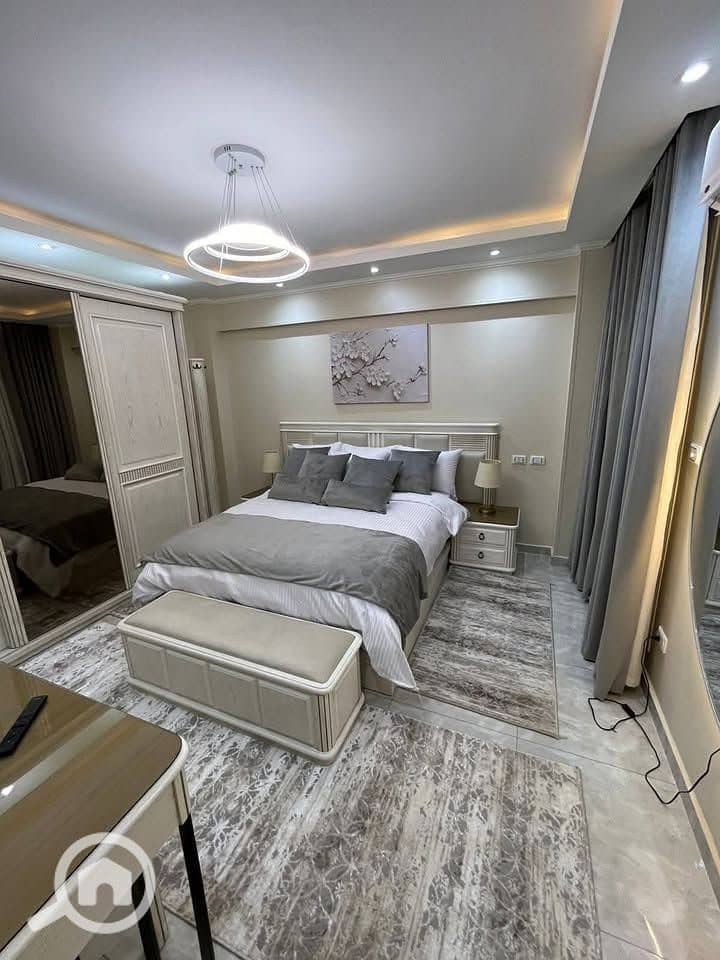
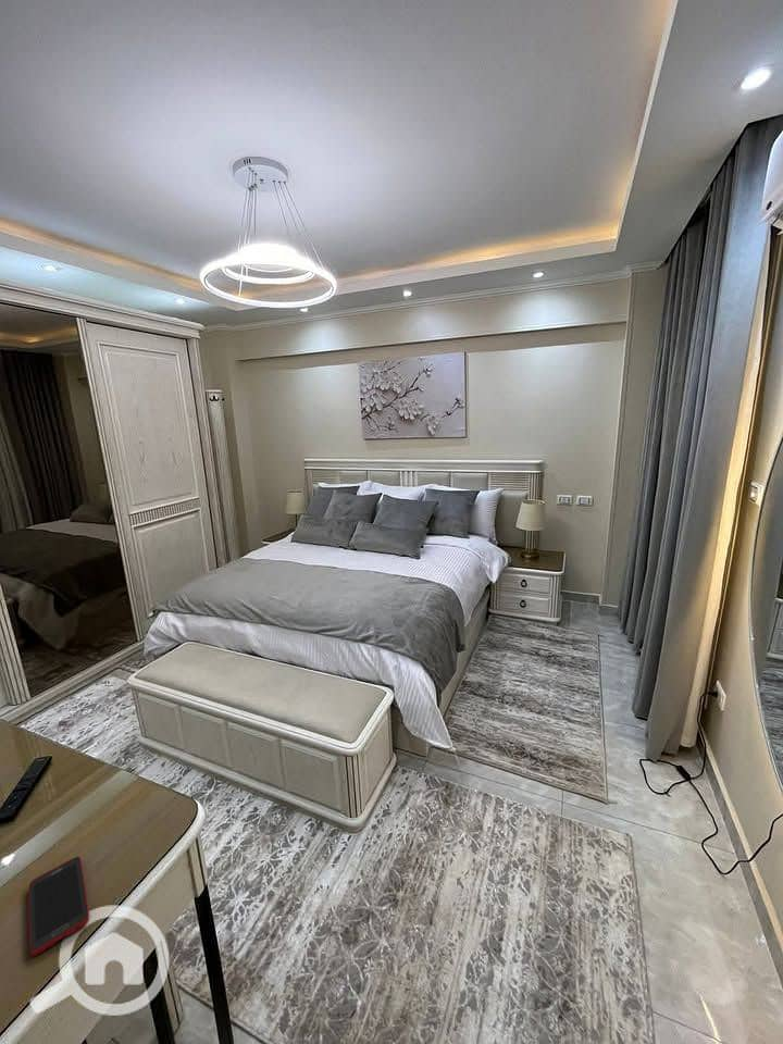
+ cell phone [27,856,90,957]
